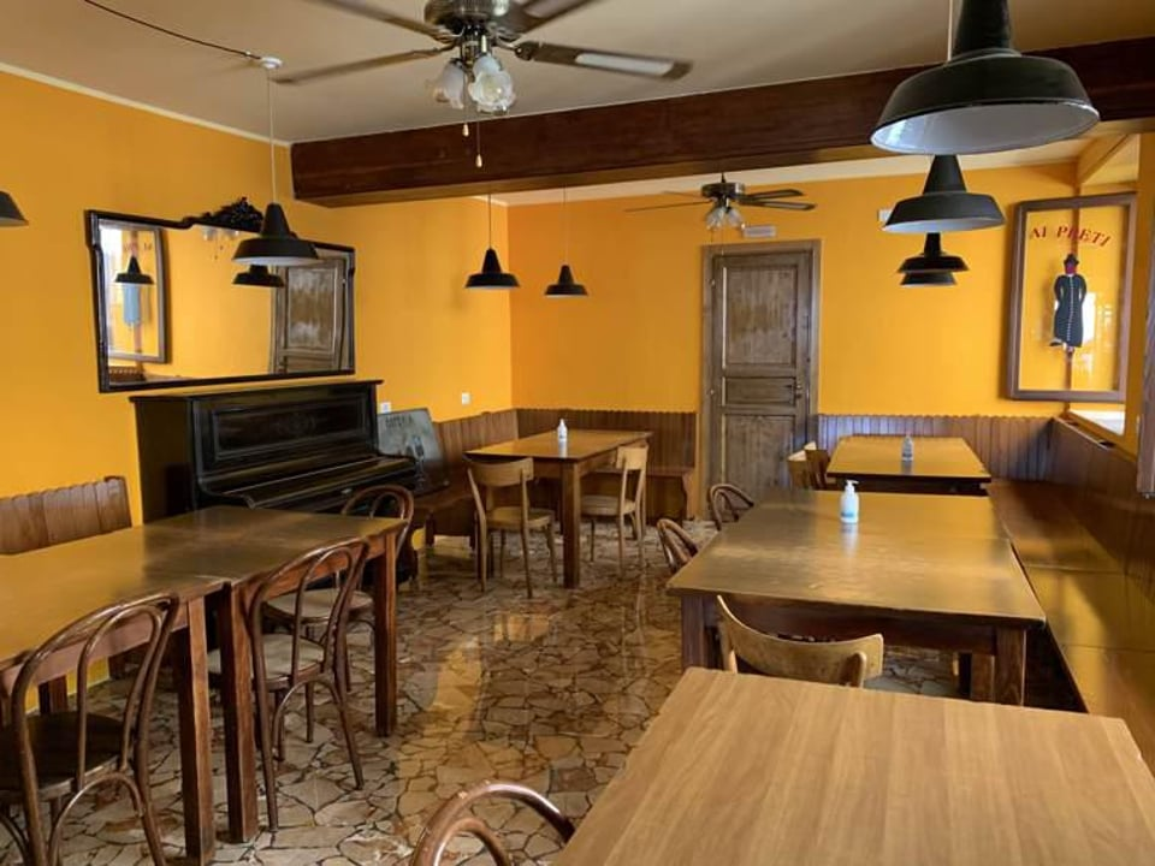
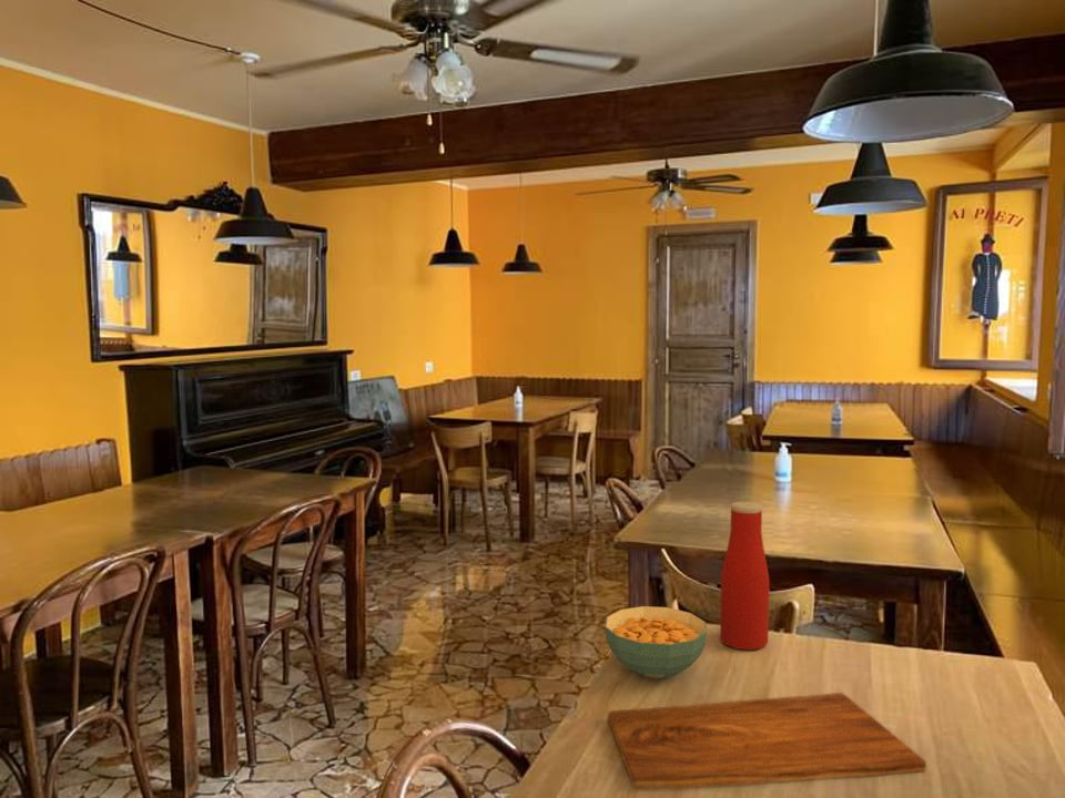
+ cereal bowl [604,605,708,681]
+ bottle [719,501,770,651]
+ cutting board [607,692,927,790]
